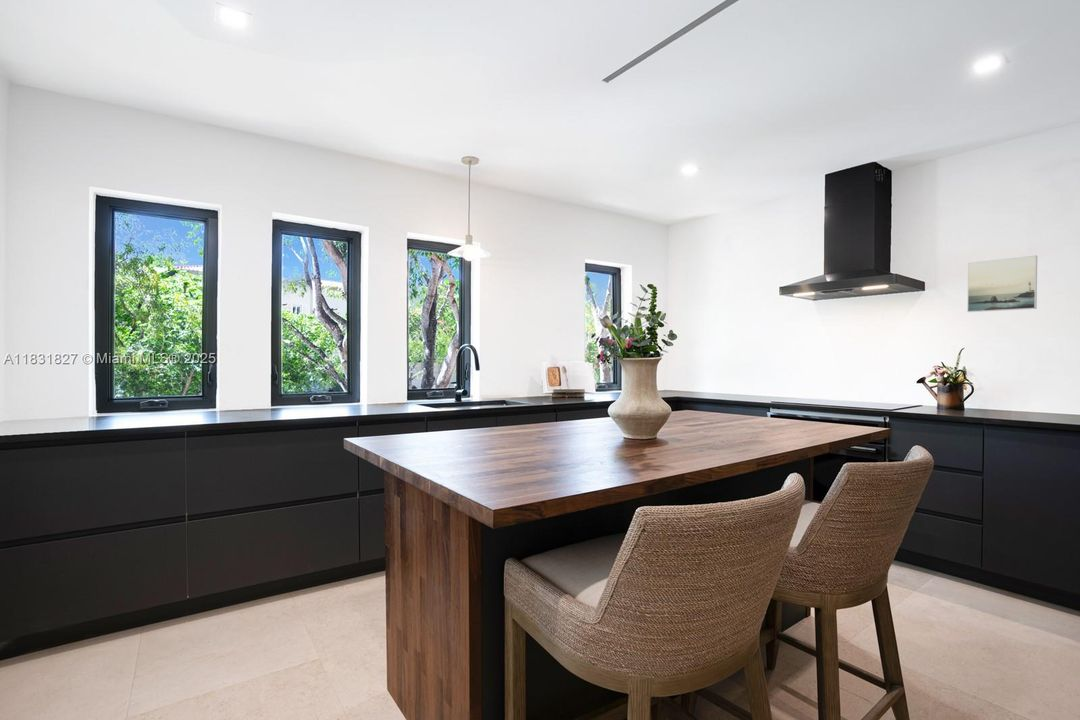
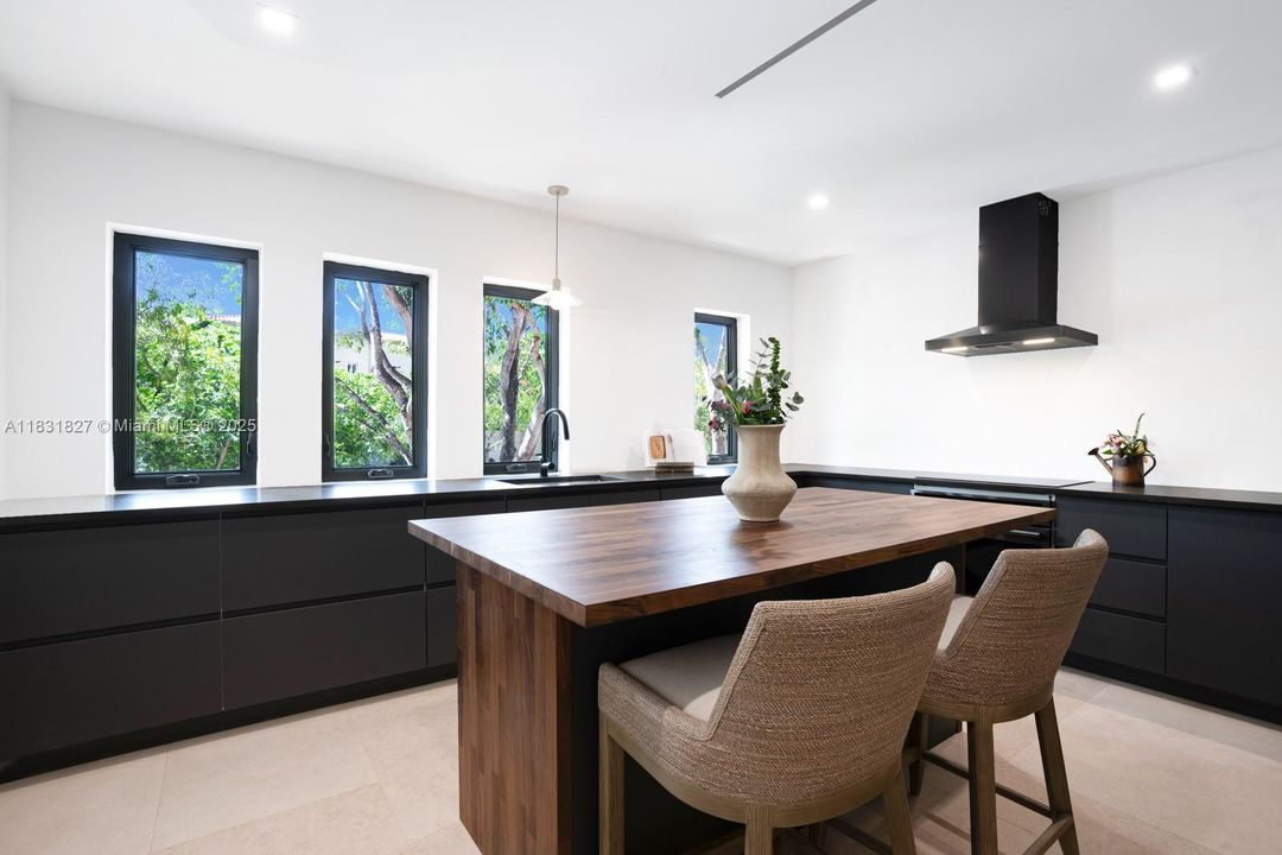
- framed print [966,255,1038,313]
